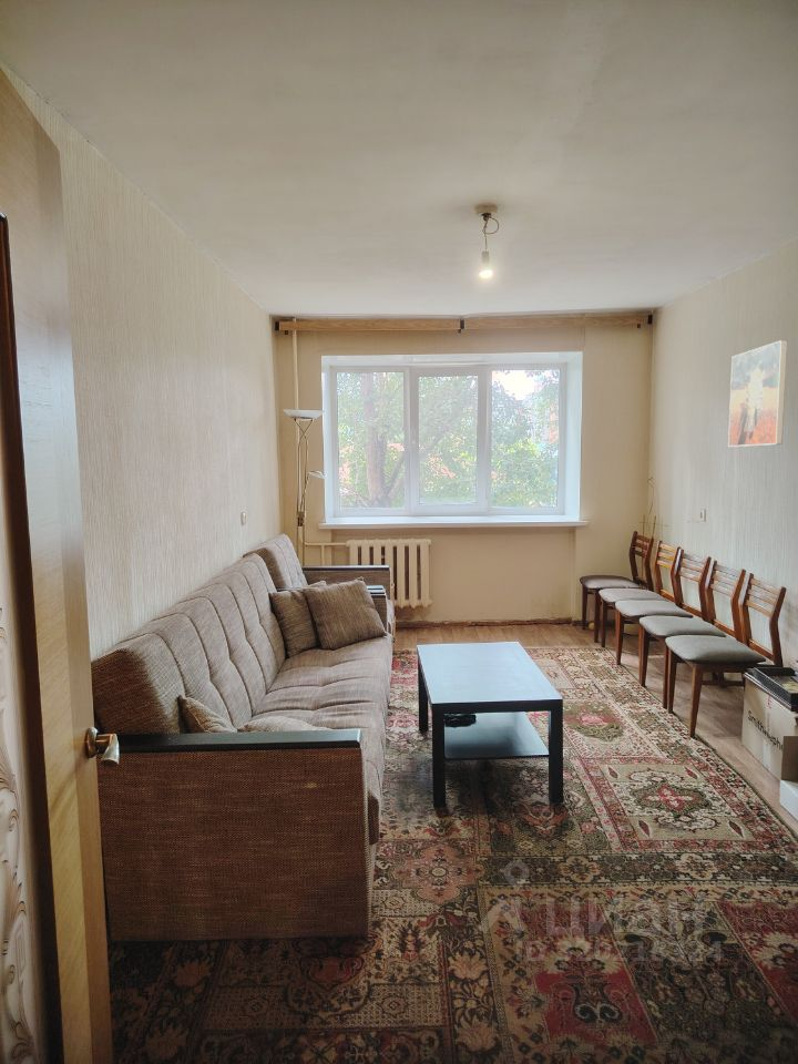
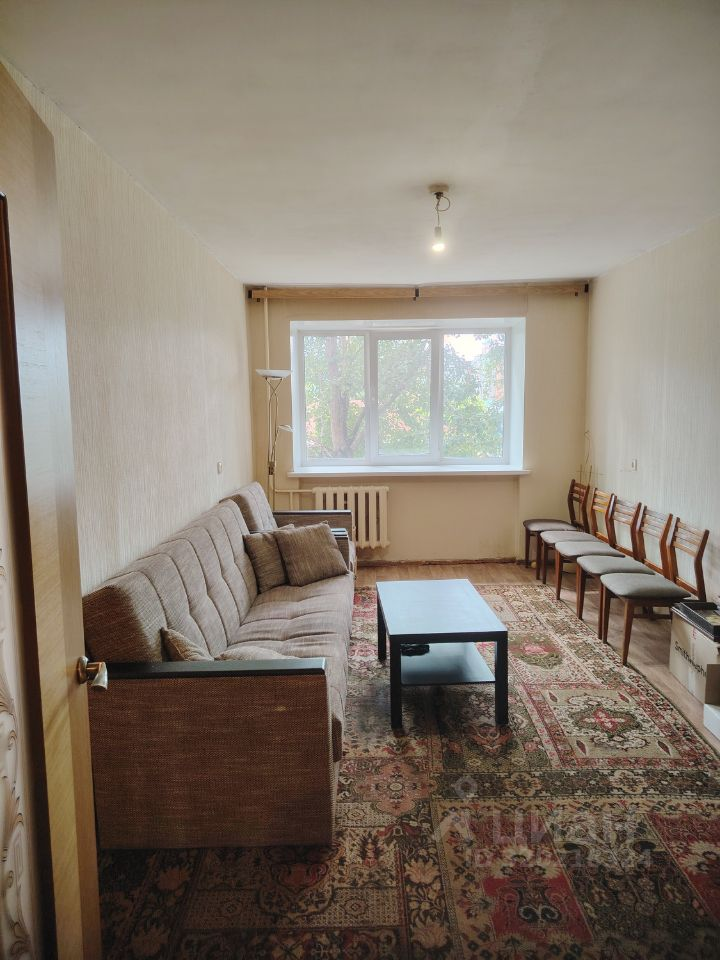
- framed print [727,339,789,448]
